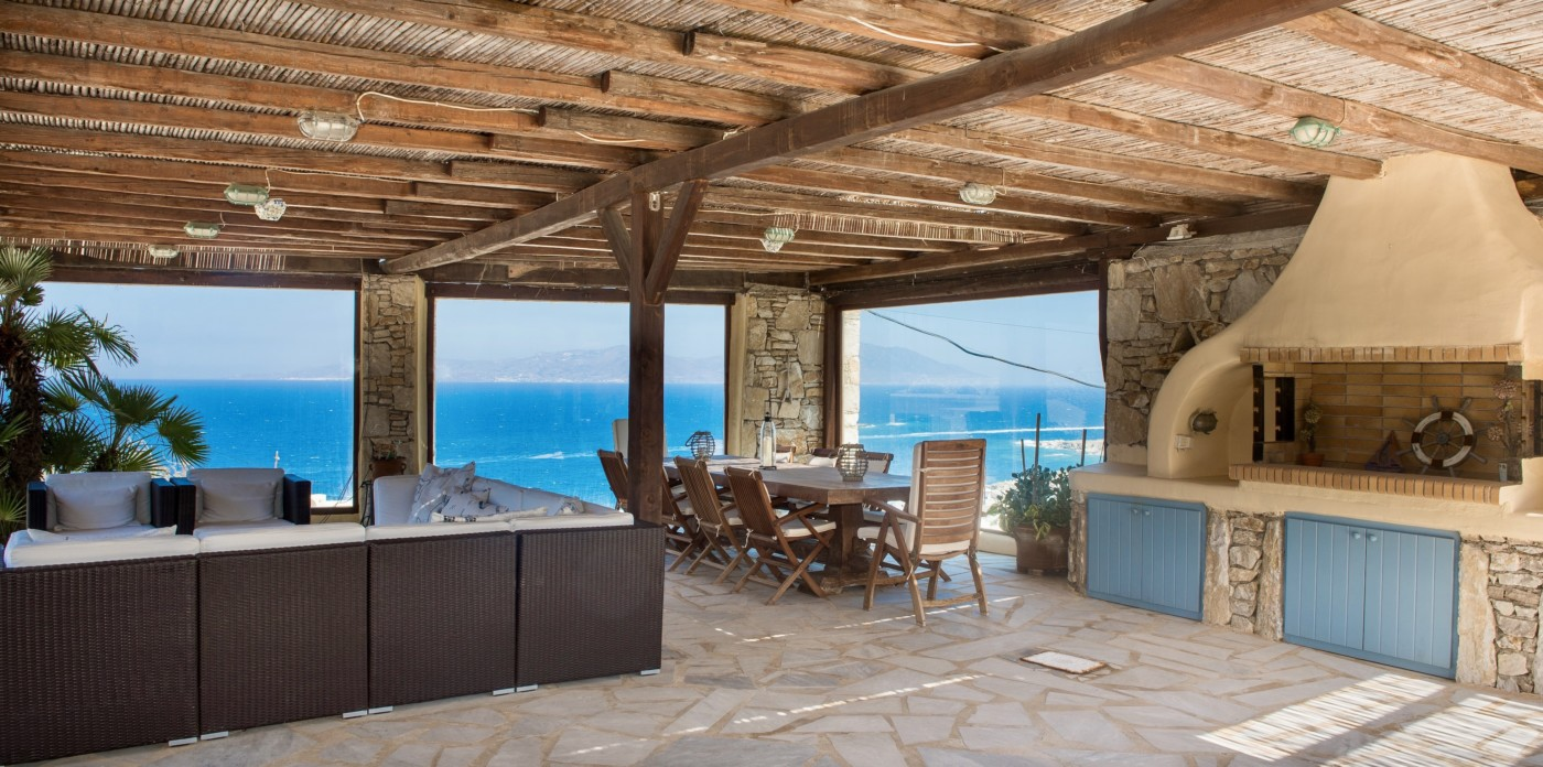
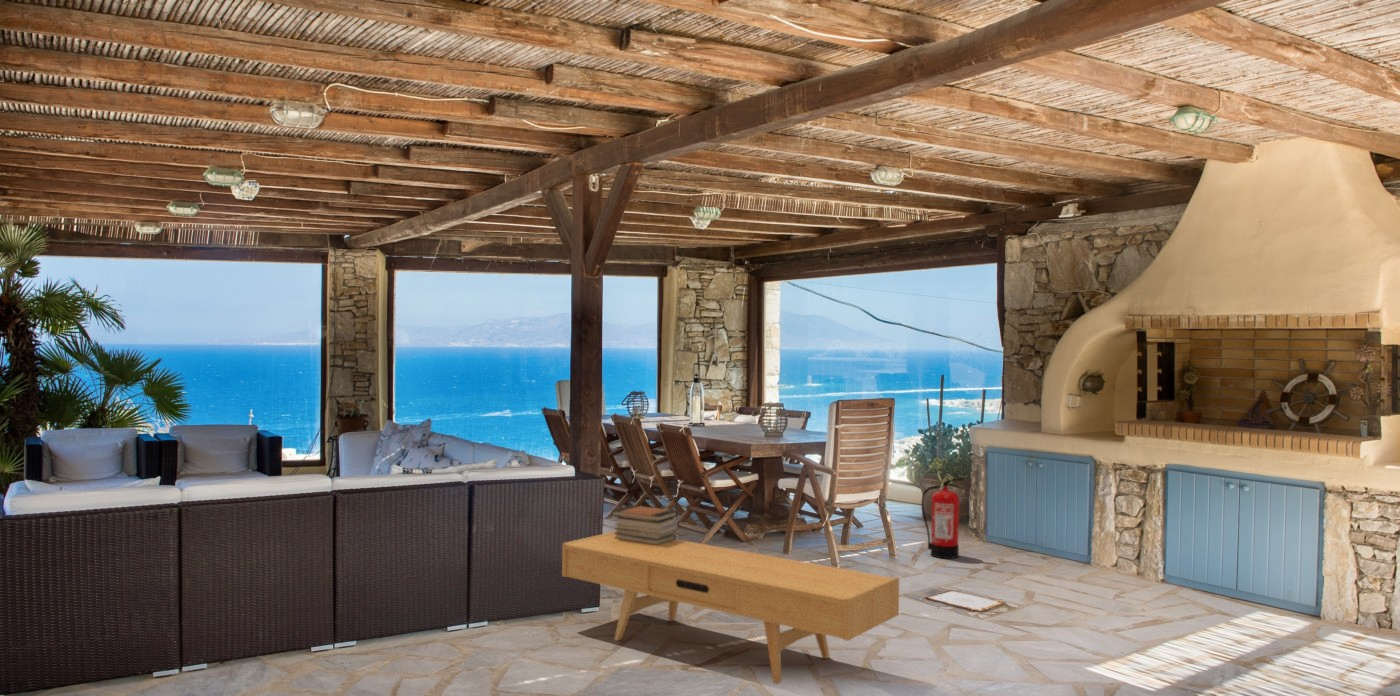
+ fire extinguisher [921,477,965,560]
+ tv console [561,530,900,685]
+ book stack [610,504,679,545]
